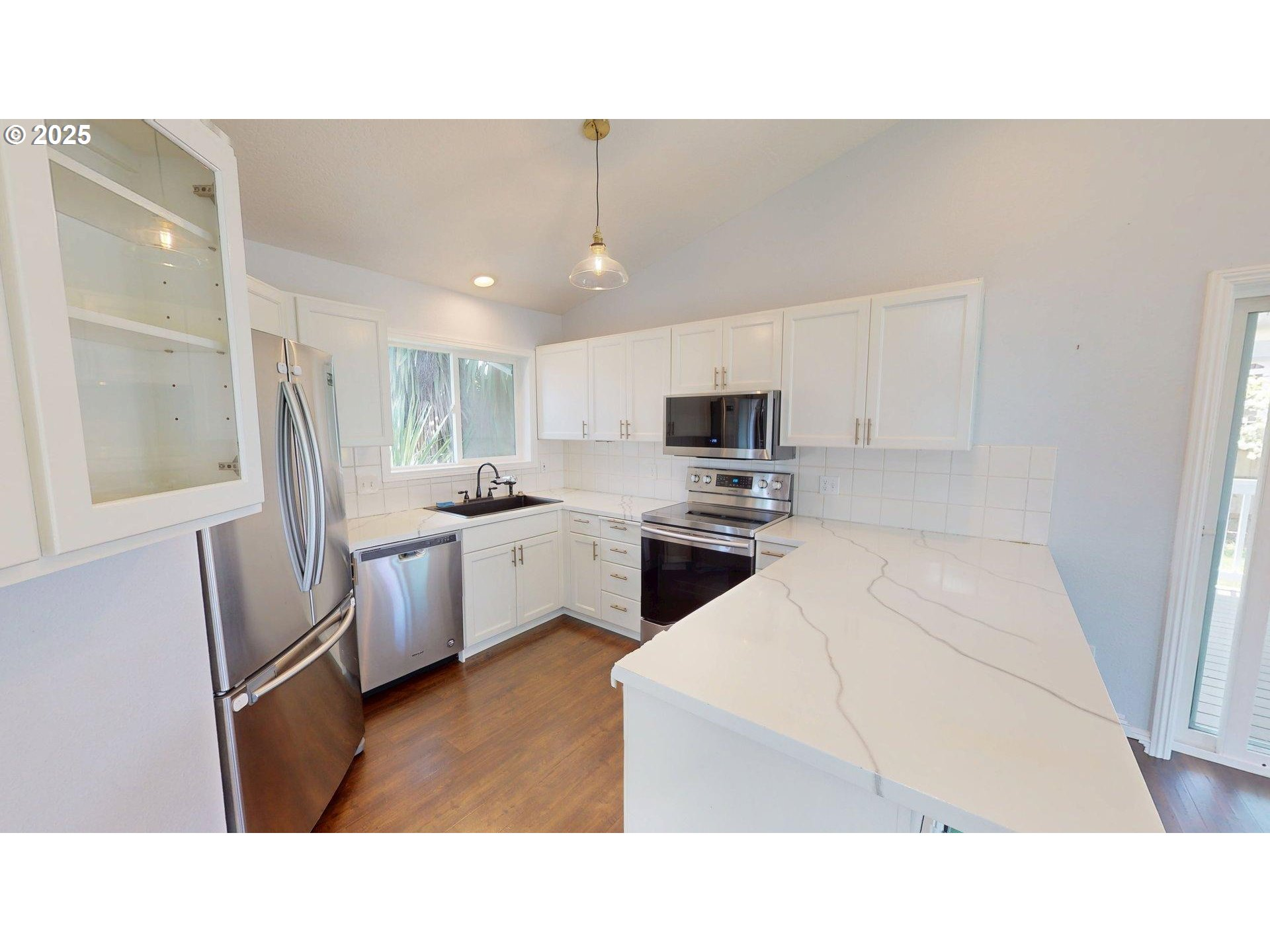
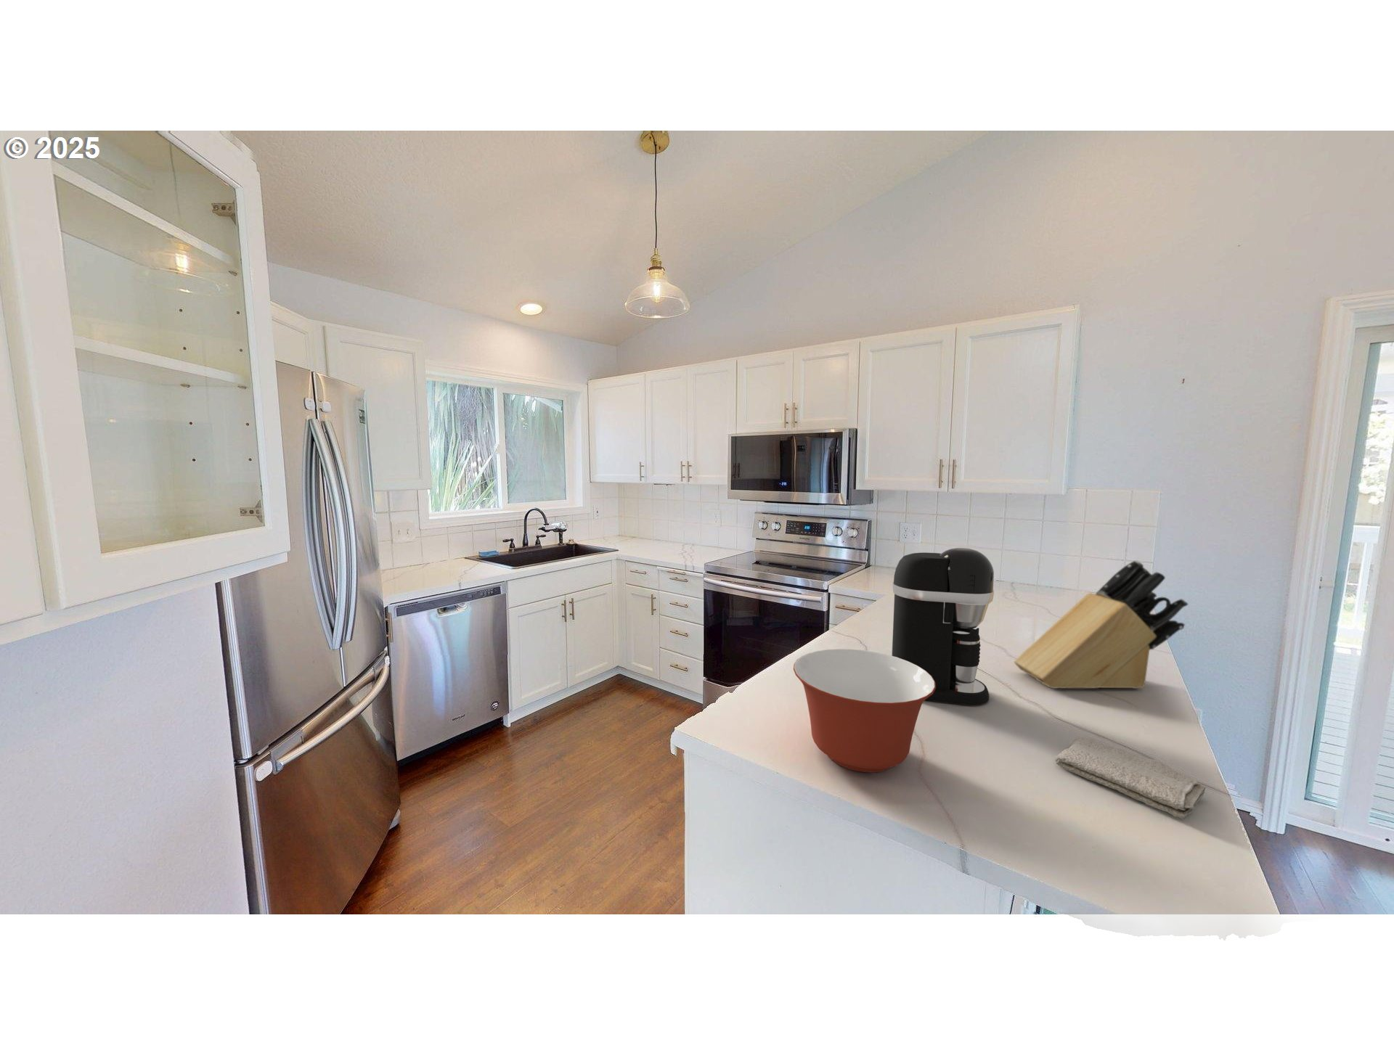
+ washcloth [1054,735,1206,820]
+ coffee maker [891,547,994,706]
+ mixing bowl [792,648,936,773]
+ knife block [1013,560,1189,689]
